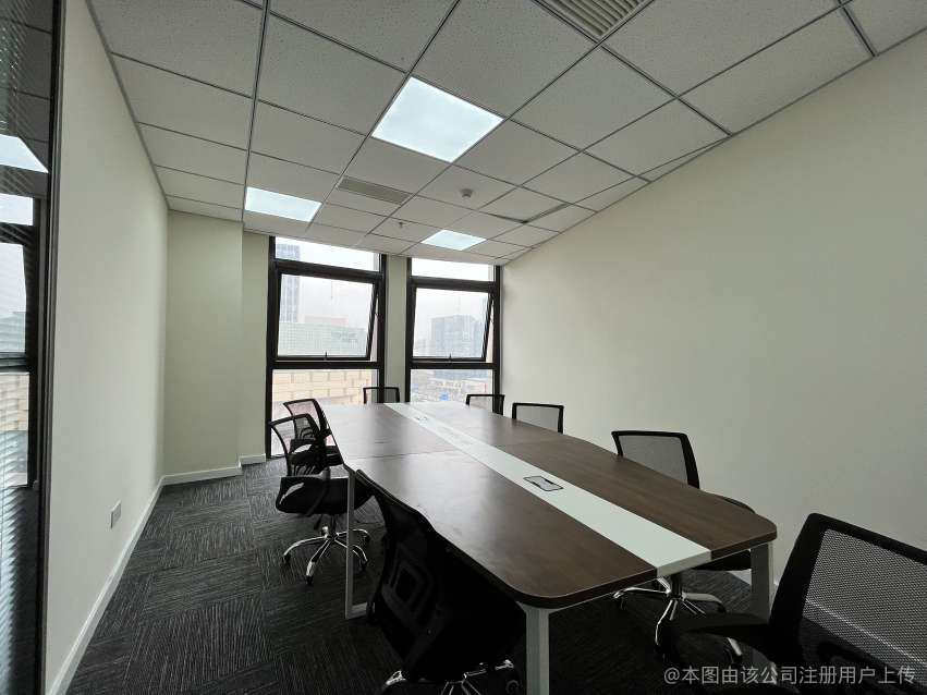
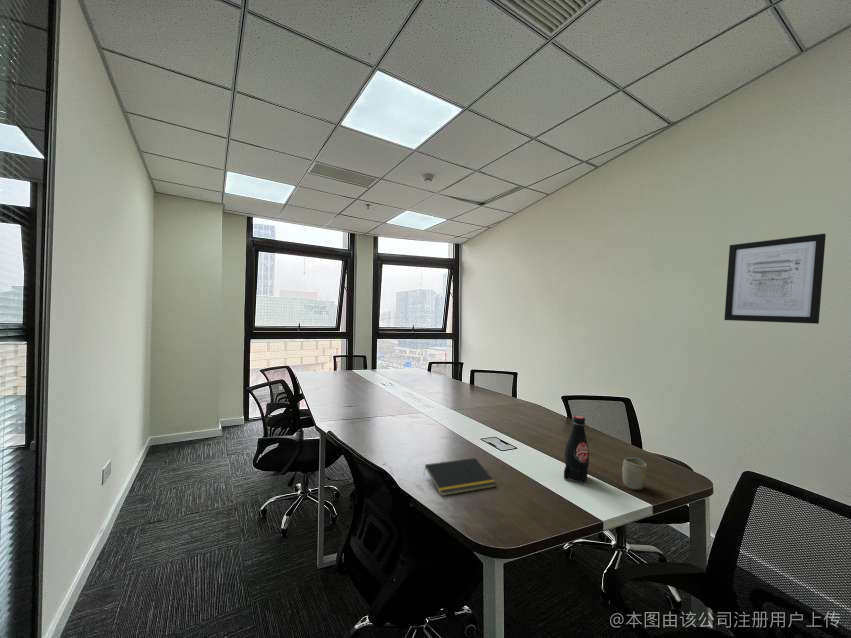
+ cup [621,457,648,491]
+ bottle [563,415,590,485]
+ notepad [422,457,497,497]
+ wall art [723,233,827,325]
